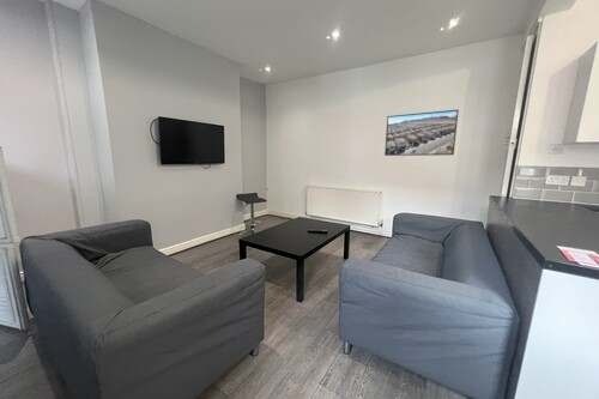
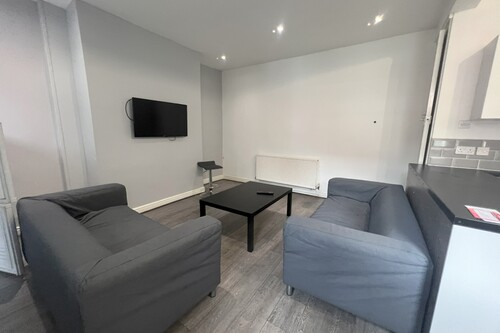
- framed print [383,108,460,157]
